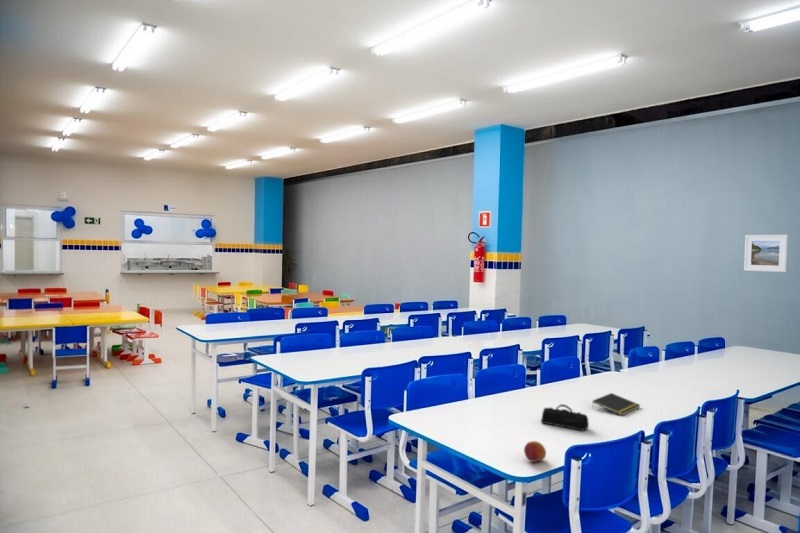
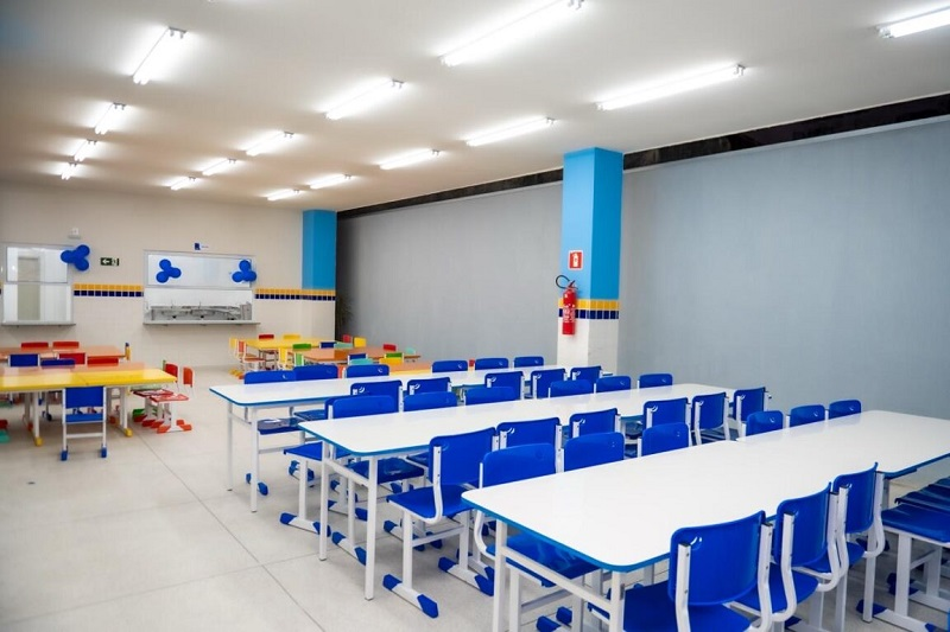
- notepad [591,392,641,417]
- fruit [523,440,547,463]
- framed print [743,234,789,273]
- pencil case [540,403,590,432]
